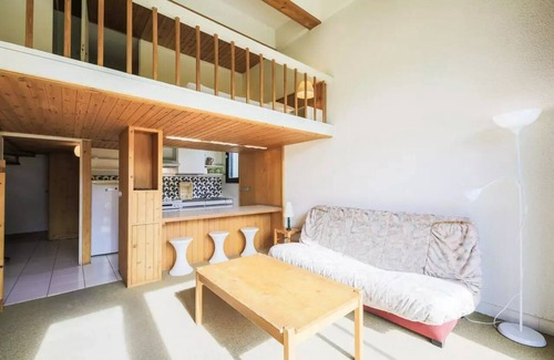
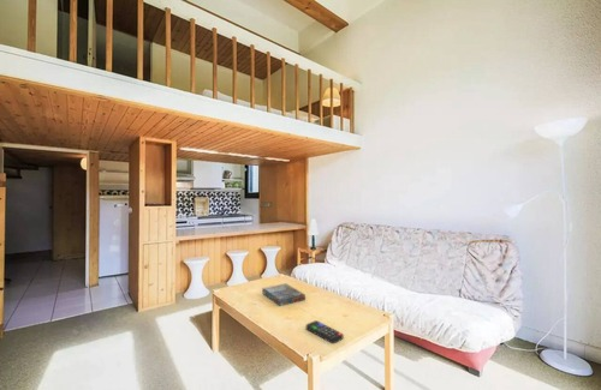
+ board game [261,282,307,307]
+ remote control [305,319,344,344]
